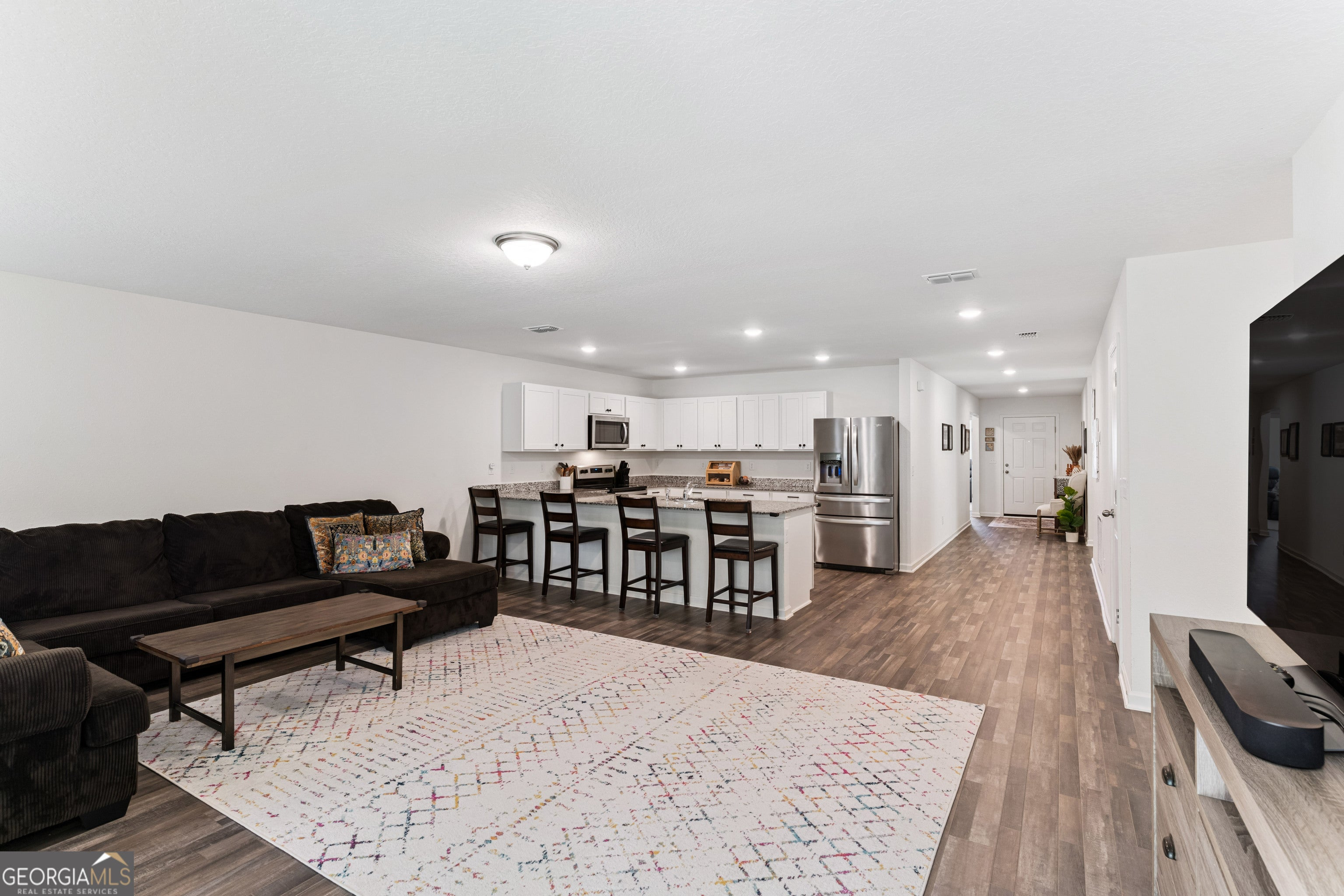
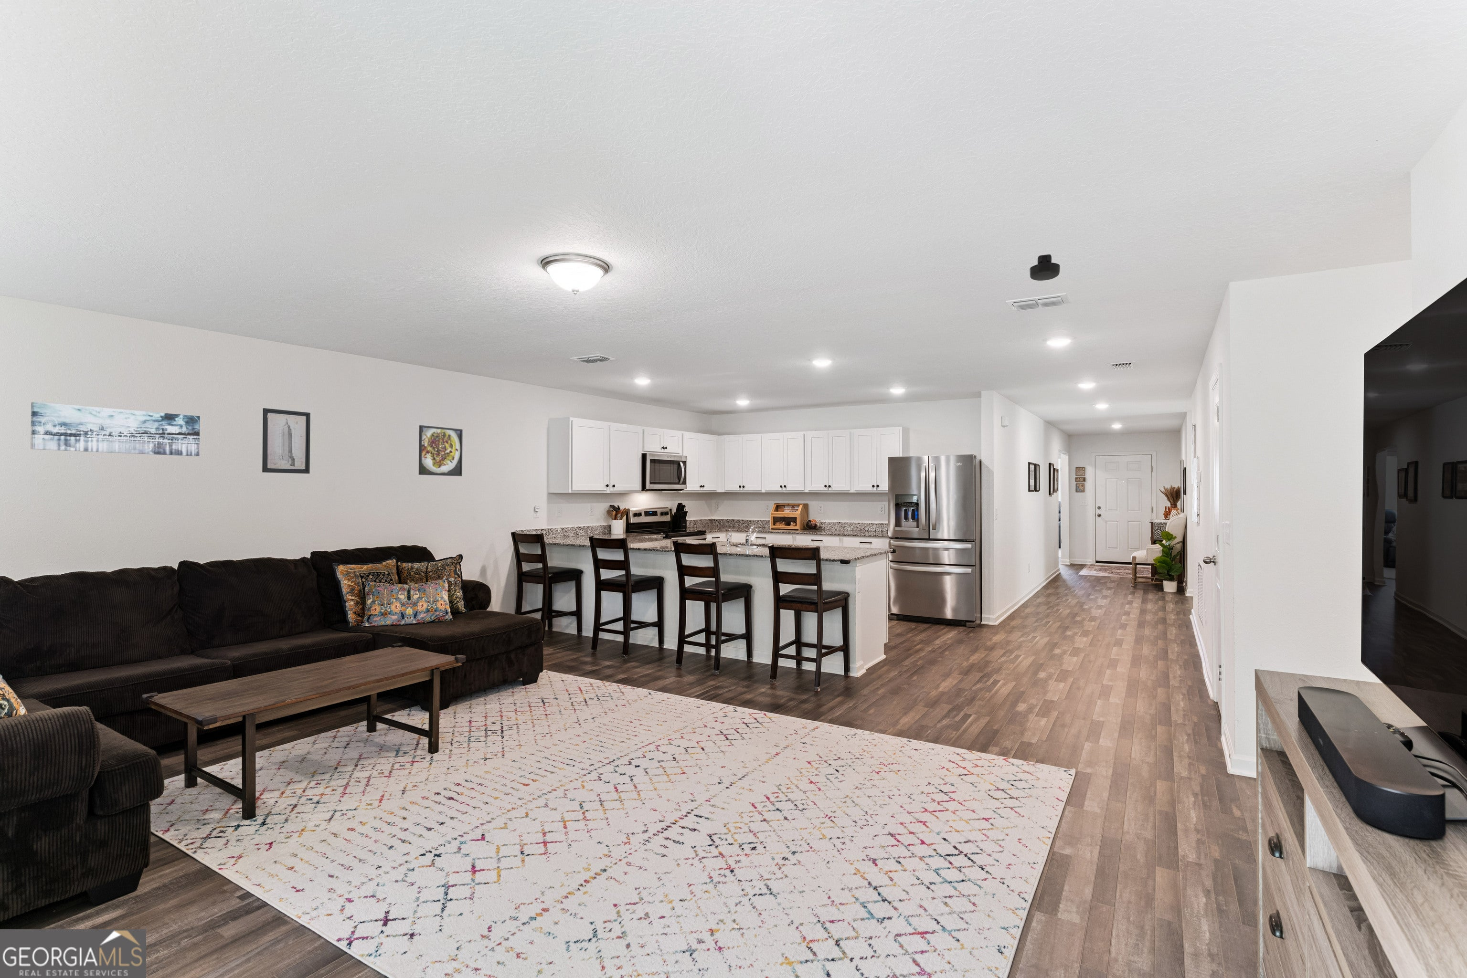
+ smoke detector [1029,254,1060,282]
+ wall art [31,402,201,456]
+ wall art [262,407,311,474]
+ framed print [418,425,463,477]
